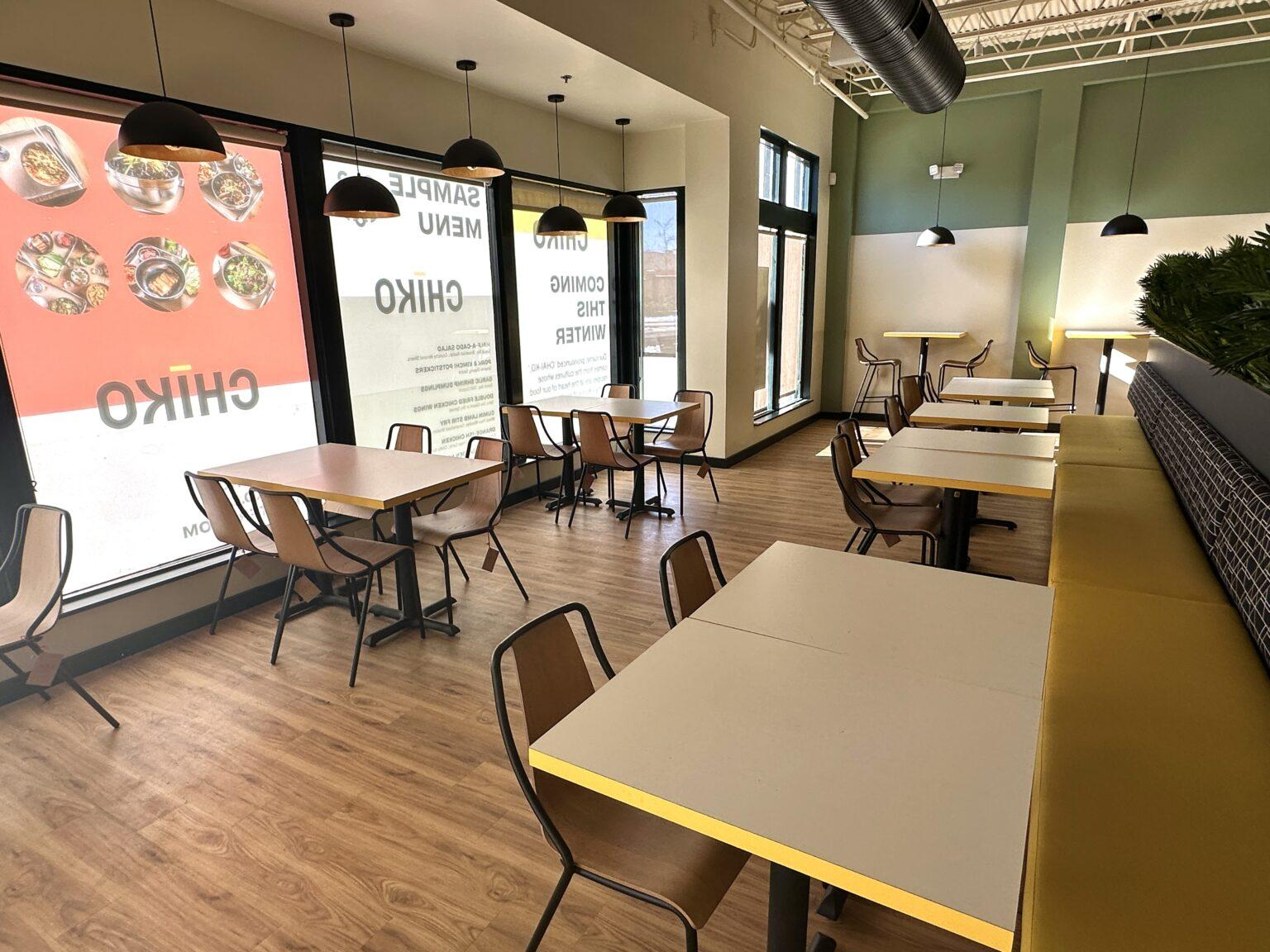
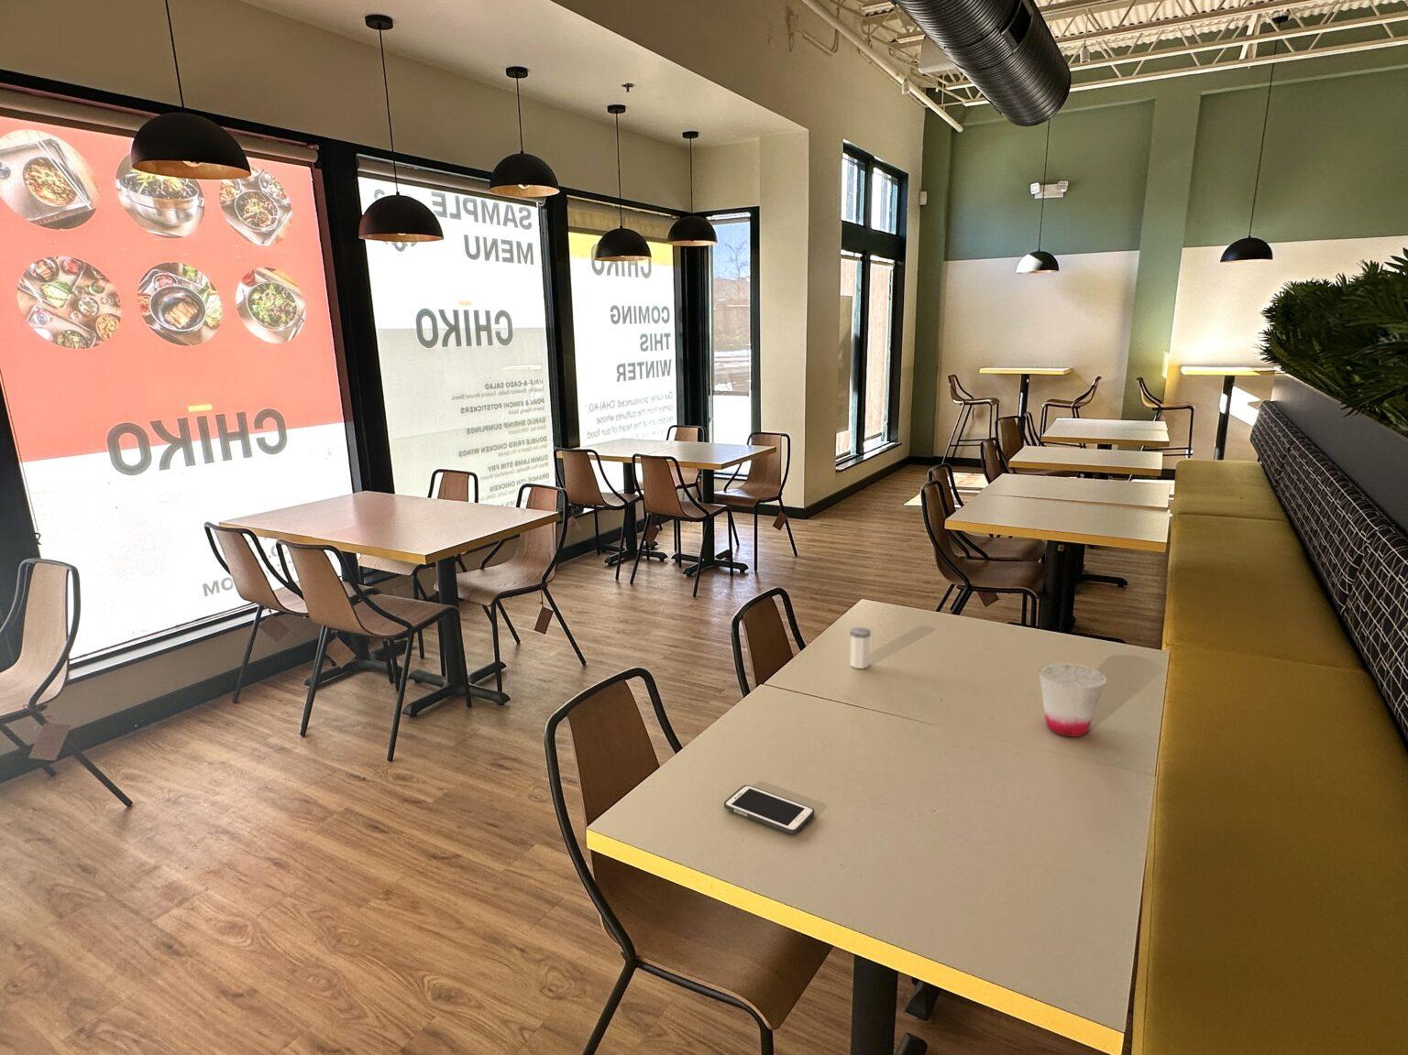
+ cell phone [723,783,815,836]
+ cup [1039,662,1108,738]
+ salt shaker [849,626,871,669]
